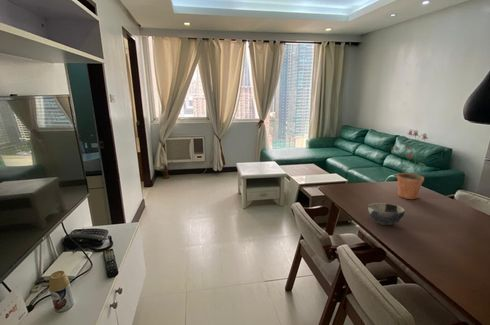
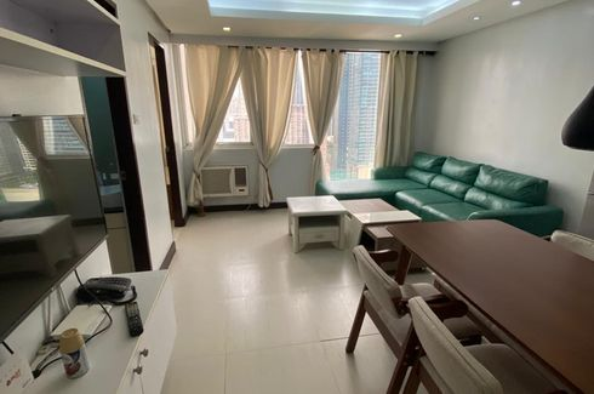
- potted plant [391,129,429,200]
- bowl [367,202,405,226]
